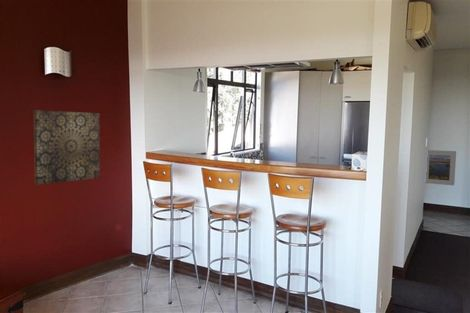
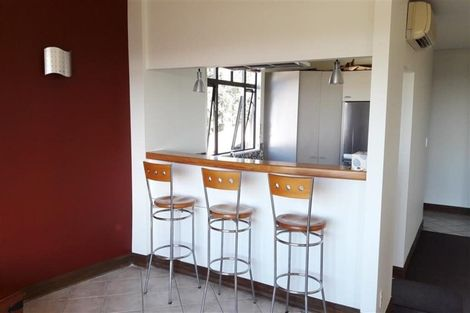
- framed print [424,149,457,186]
- wall art [33,109,101,186]
